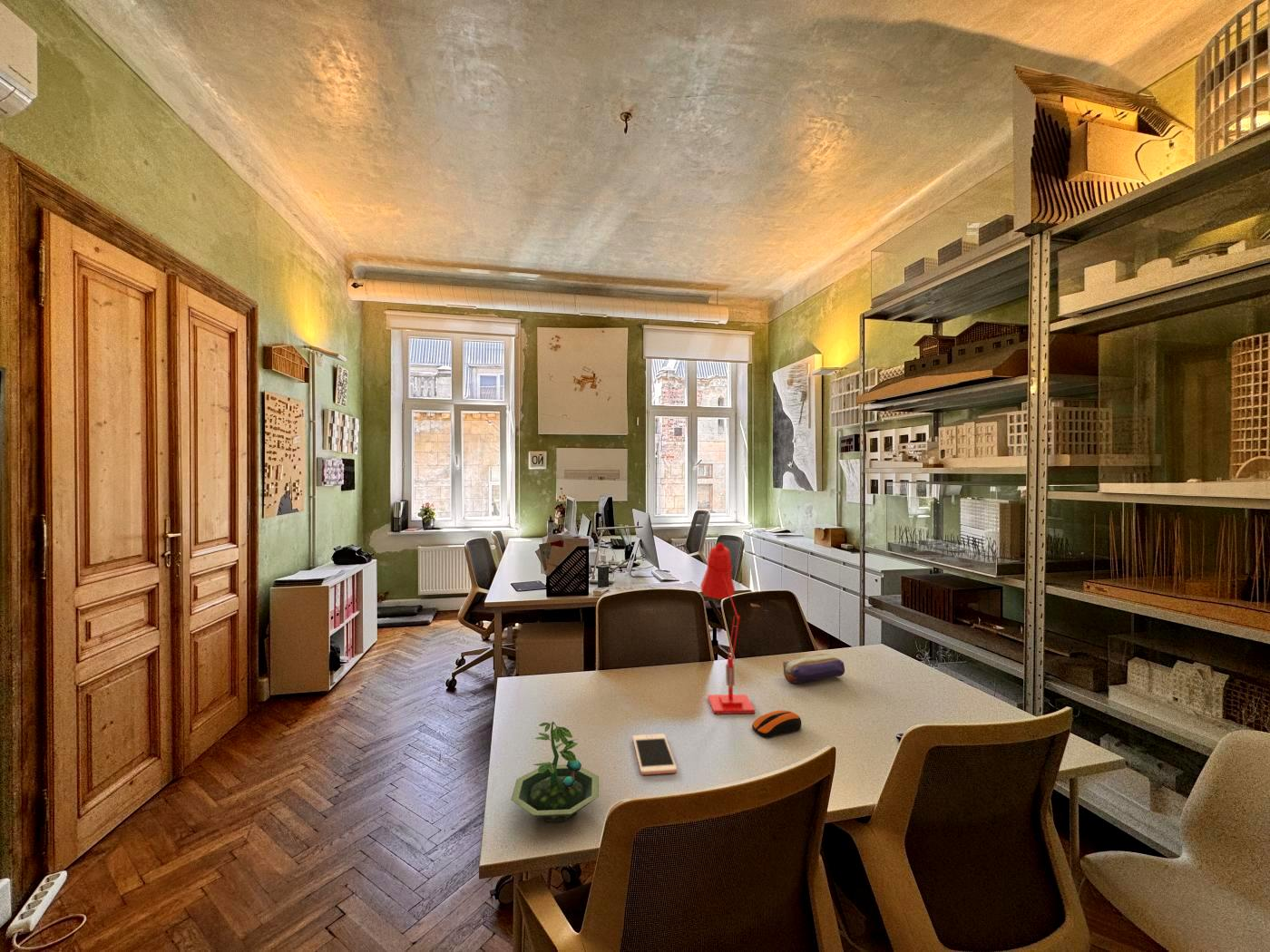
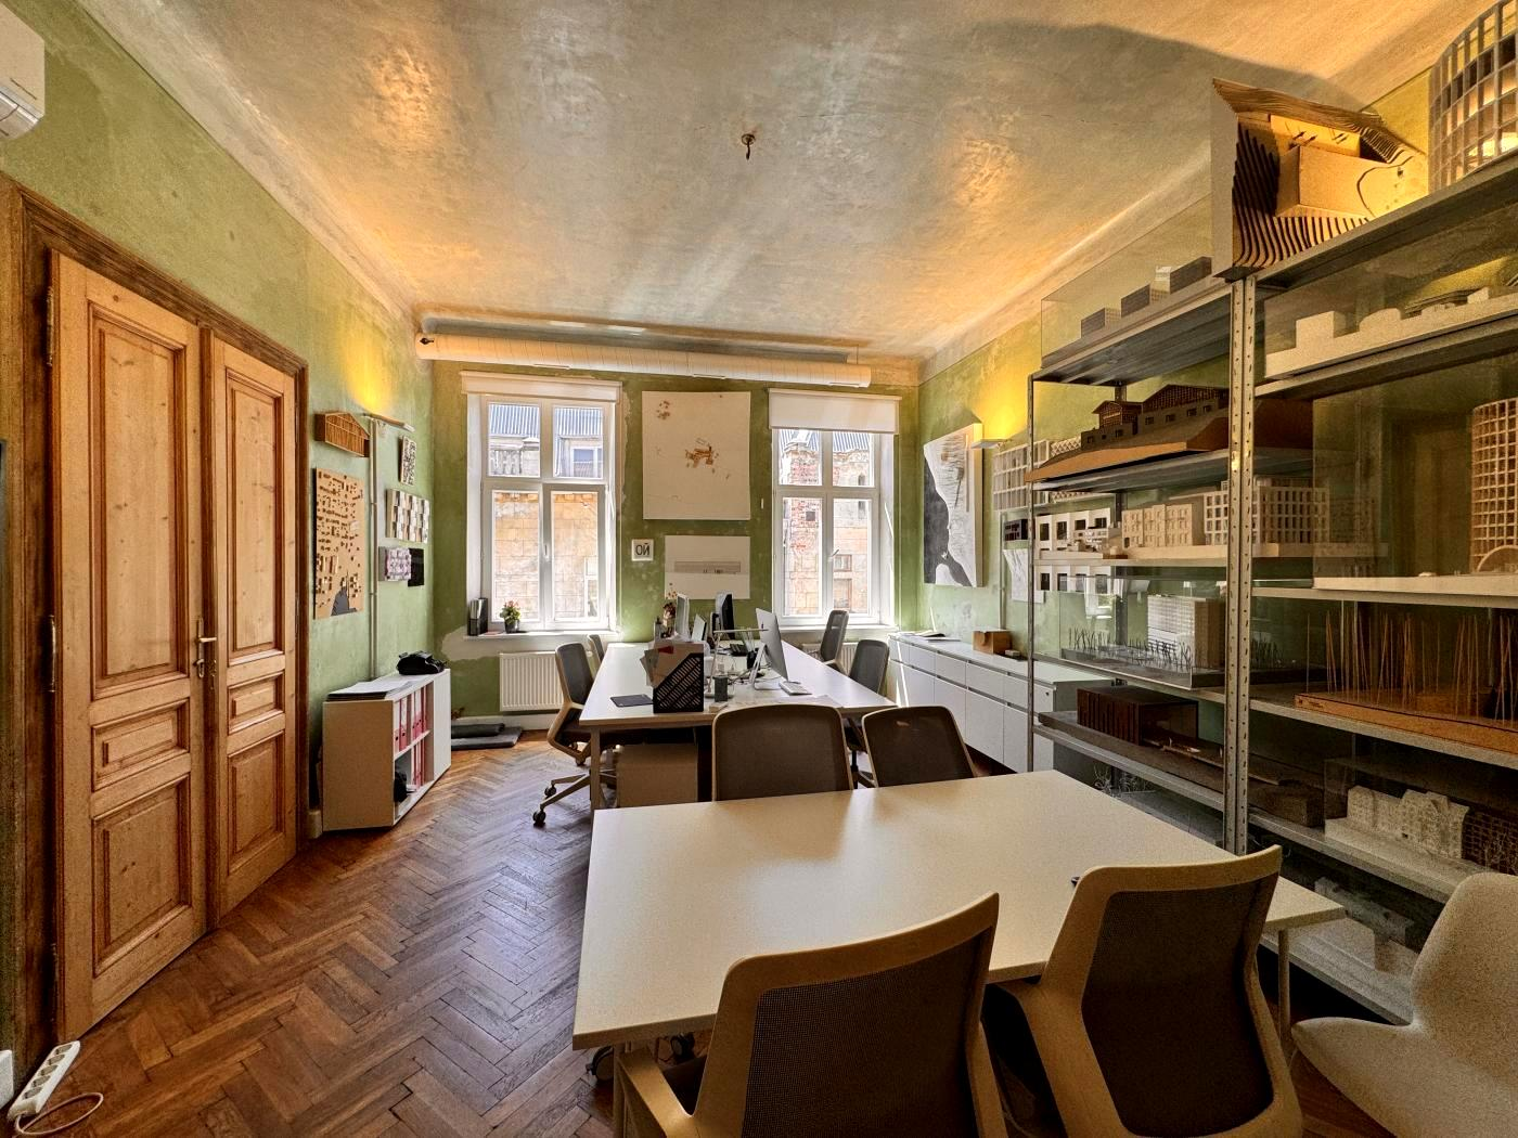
- cell phone [632,733,678,776]
- computer mouse [751,709,802,738]
- terrarium [510,721,600,823]
- pencil case [782,653,845,685]
- desk lamp [699,541,756,714]
